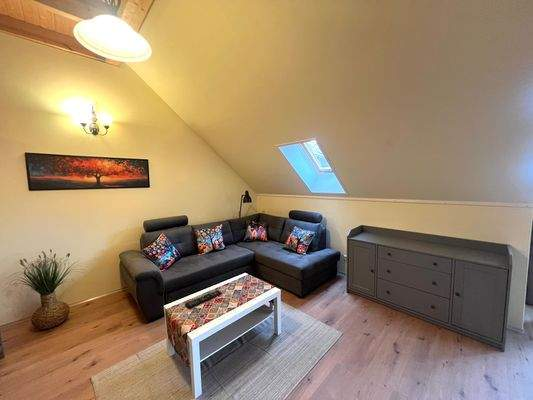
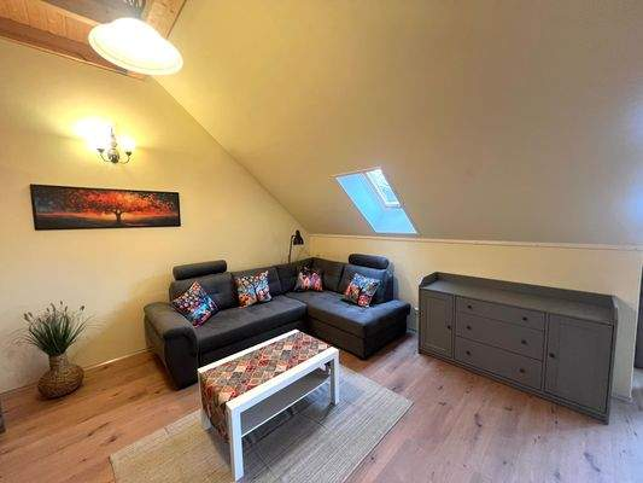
- remote control [184,289,223,310]
